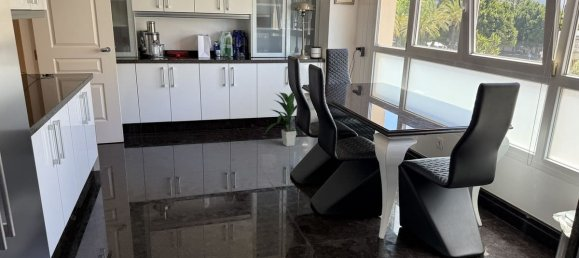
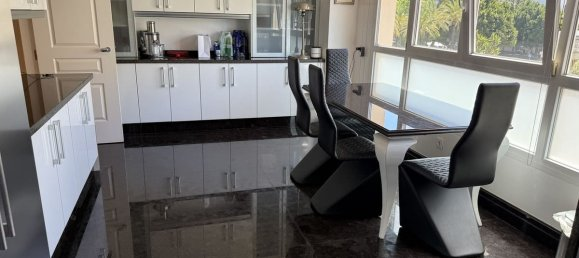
- indoor plant [265,92,298,147]
